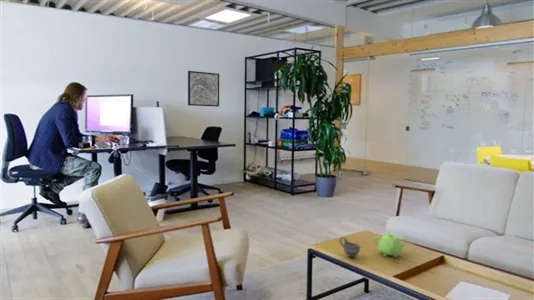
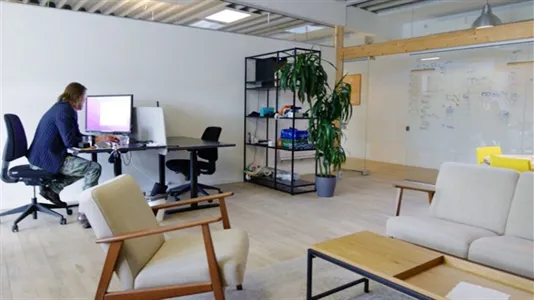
- teapot [373,229,408,258]
- wall art [187,70,220,108]
- cup [338,236,362,259]
